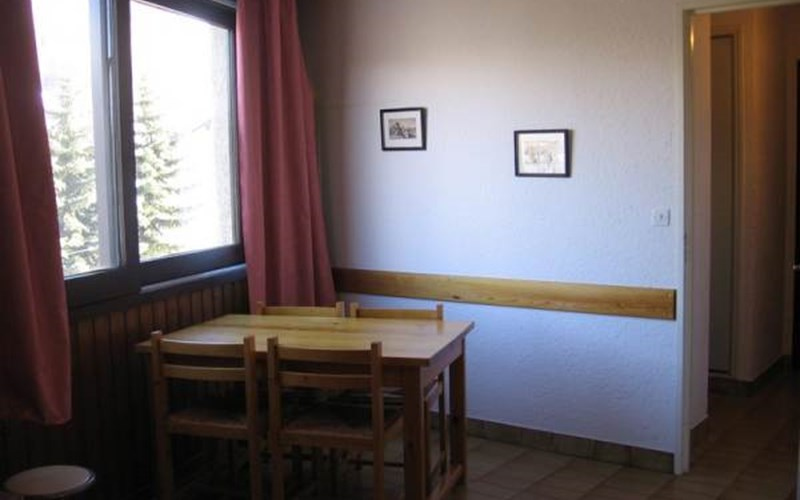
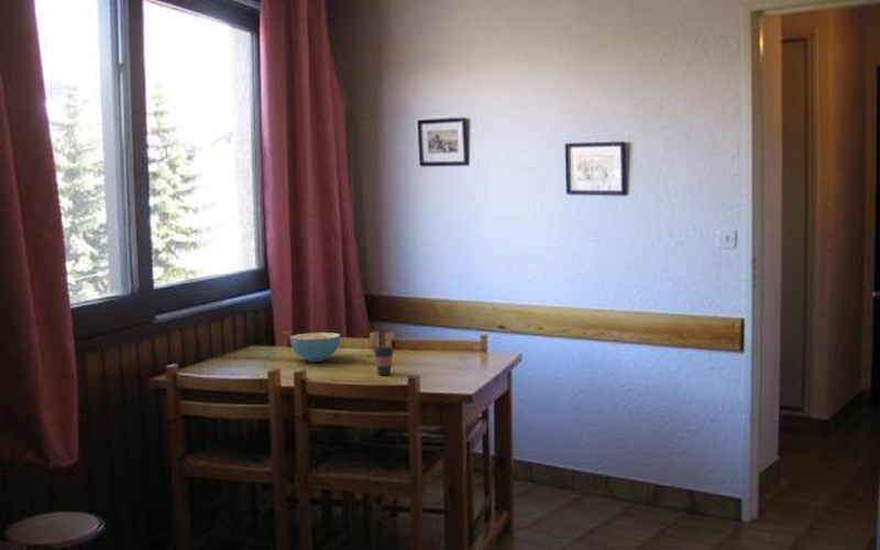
+ cereal bowl [289,331,341,363]
+ coffee cup [372,344,396,376]
